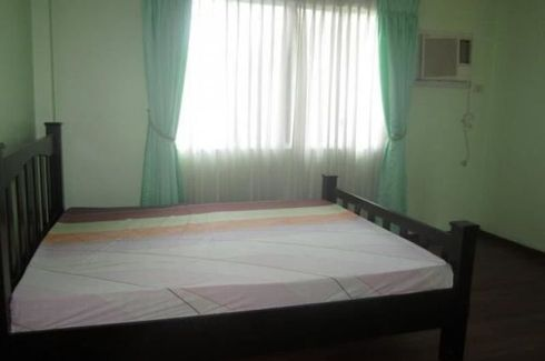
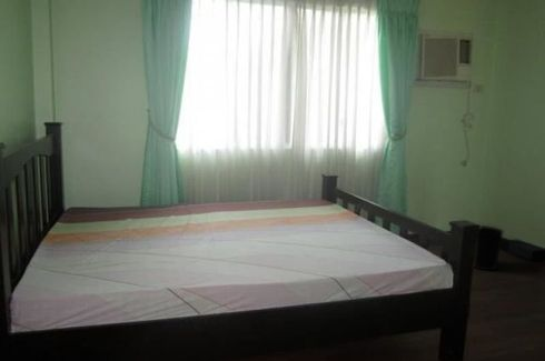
+ wastebasket [473,224,505,271]
+ shoe box [499,238,545,262]
